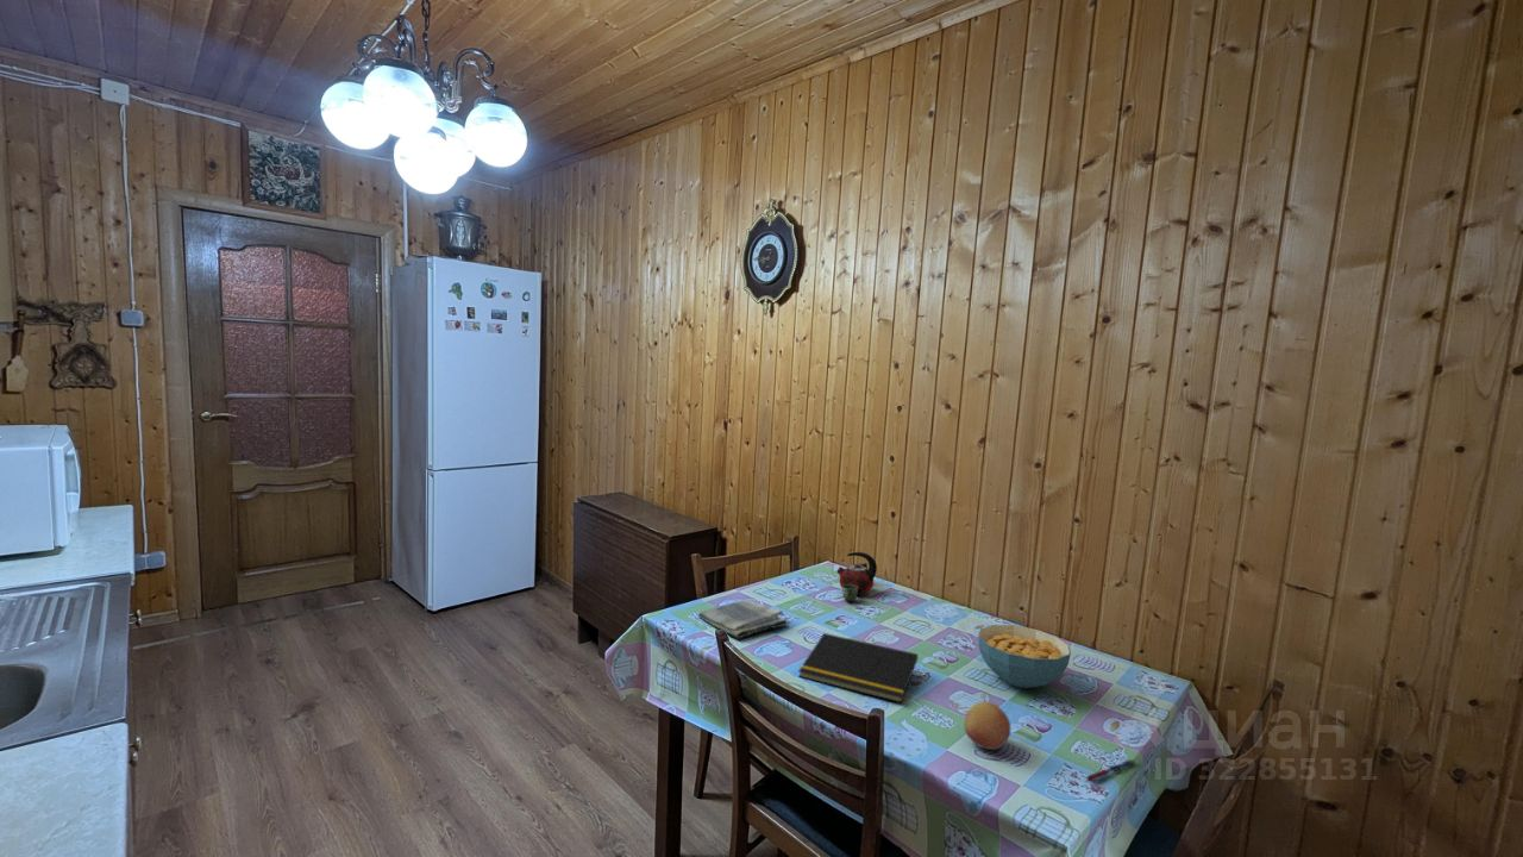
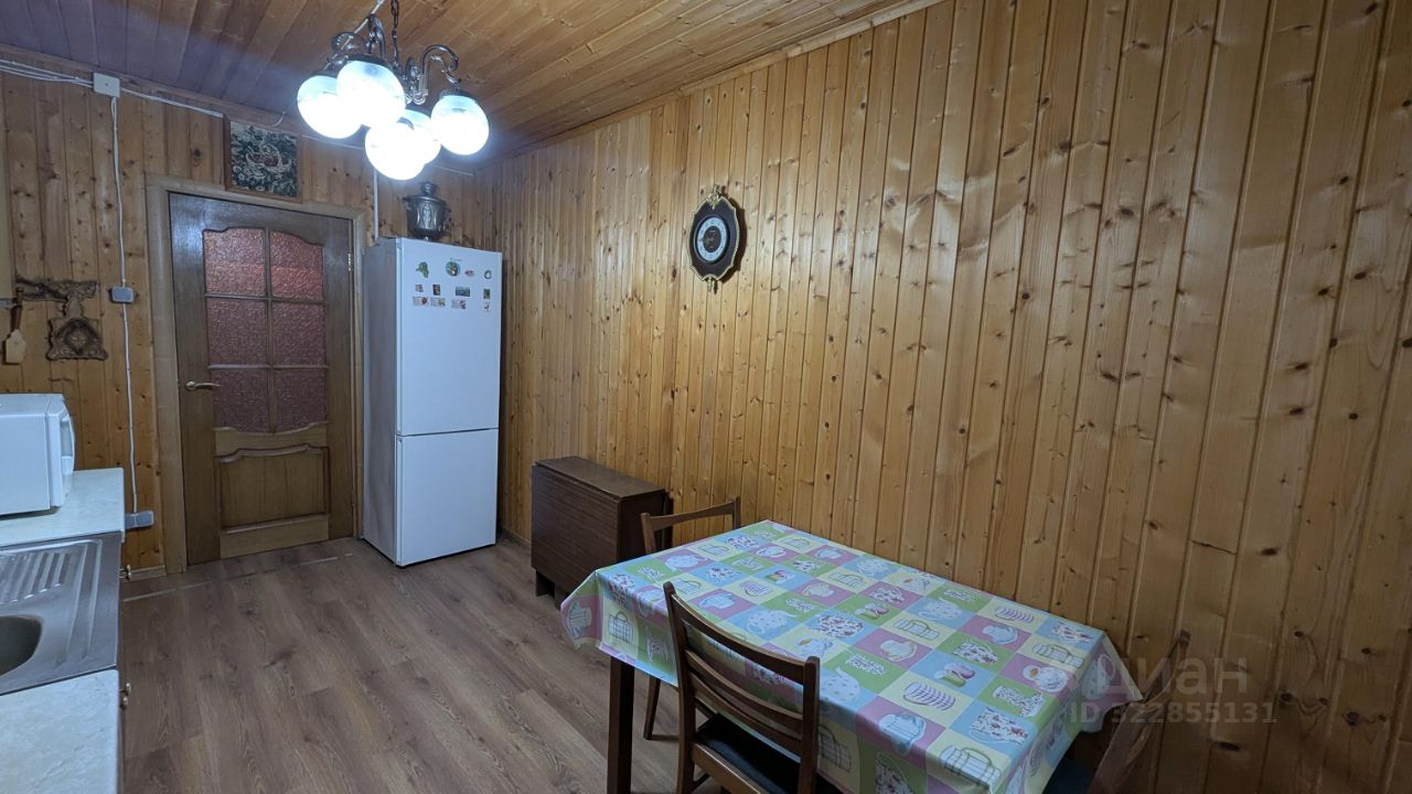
- cereal bowl [977,624,1072,689]
- pen [1085,758,1137,782]
- fruit [963,701,1011,751]
- notepad [797,632,919,703]
- kettle [835,551,878,603]
- dish towel [697,599,789,639]
